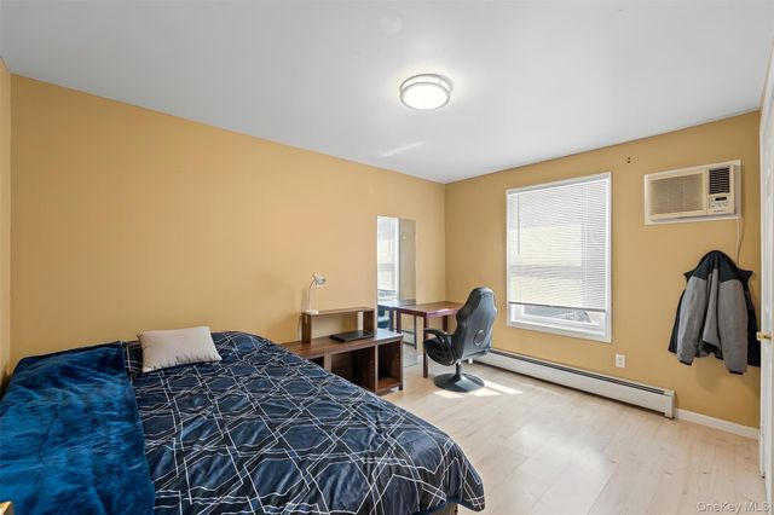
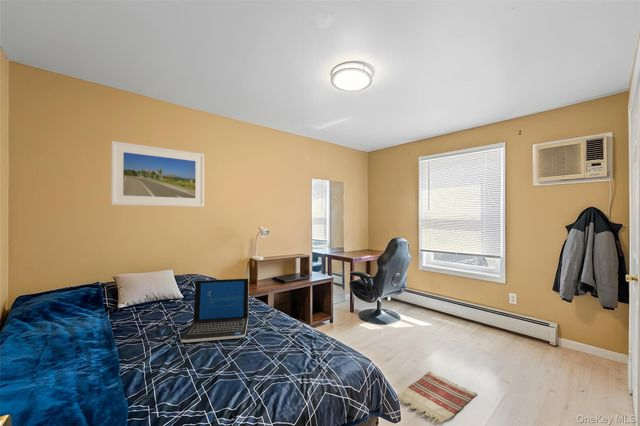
+ rug [396,371,478,426]
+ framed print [110,140,205,208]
+ laptop [180,277,250,343]
